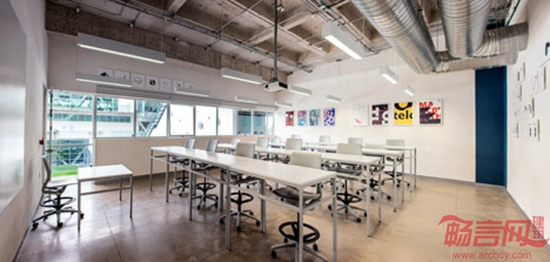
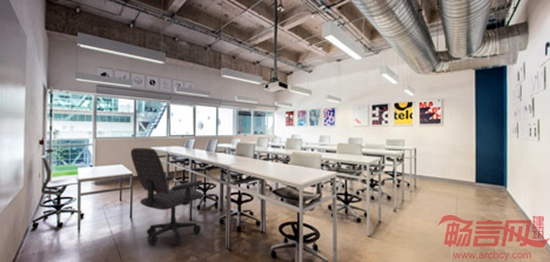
+ office chair [130,147,205,247]
